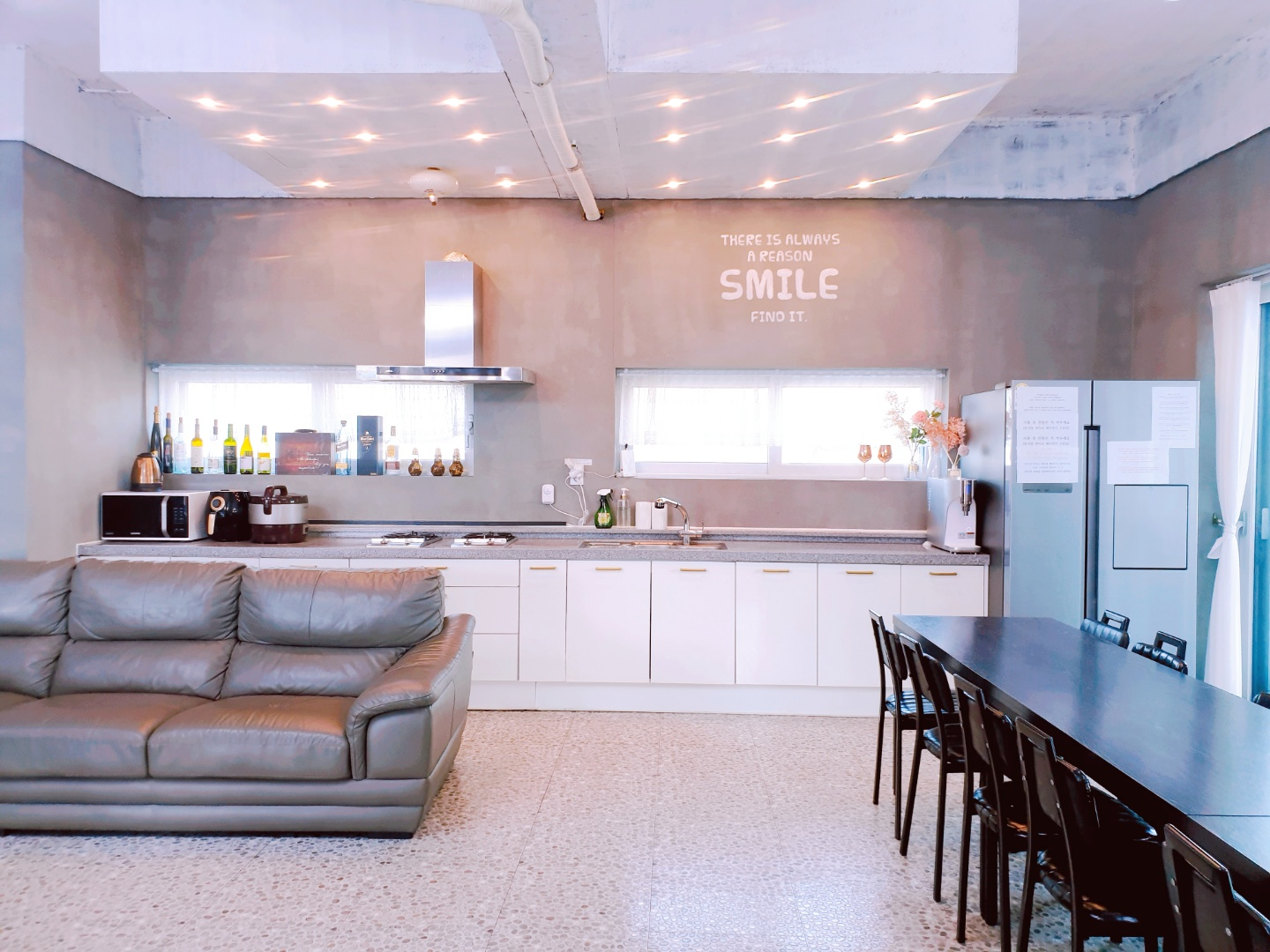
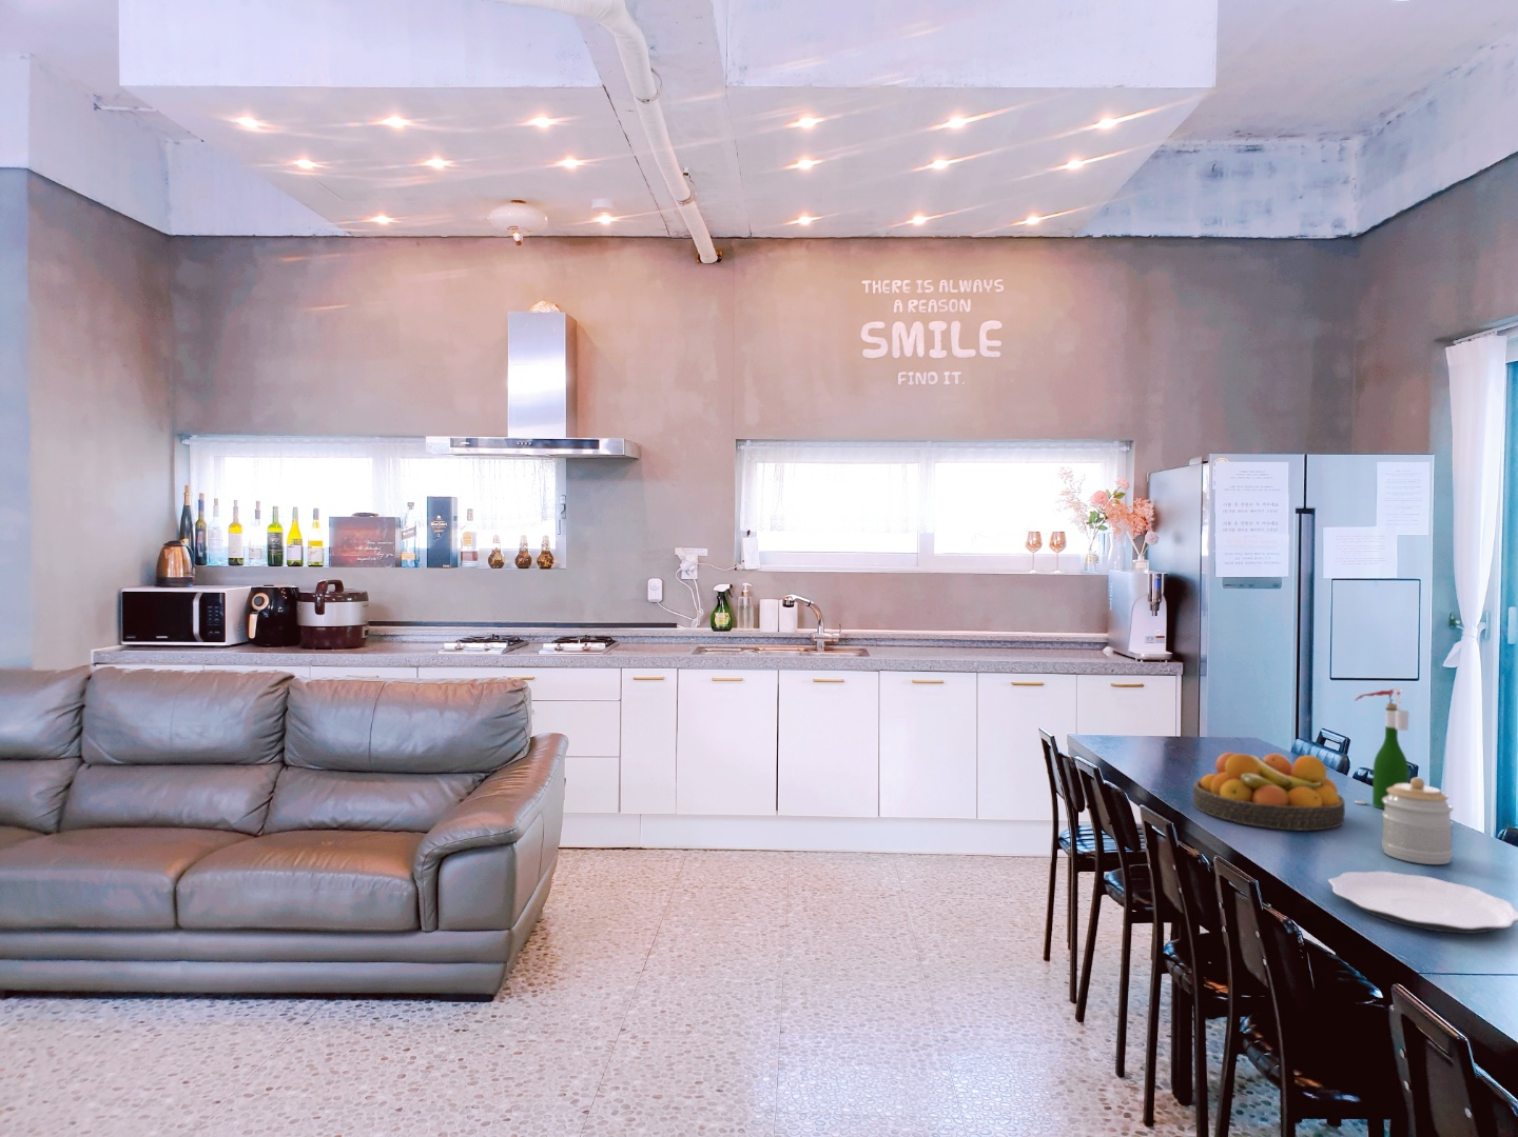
+ wine bottle [1353,687,1410,811]
+ fruit bowl [1192,751,1346,831]
+ jar [1381,776,1455,866]
+ plate [1327,871,1518,935]
